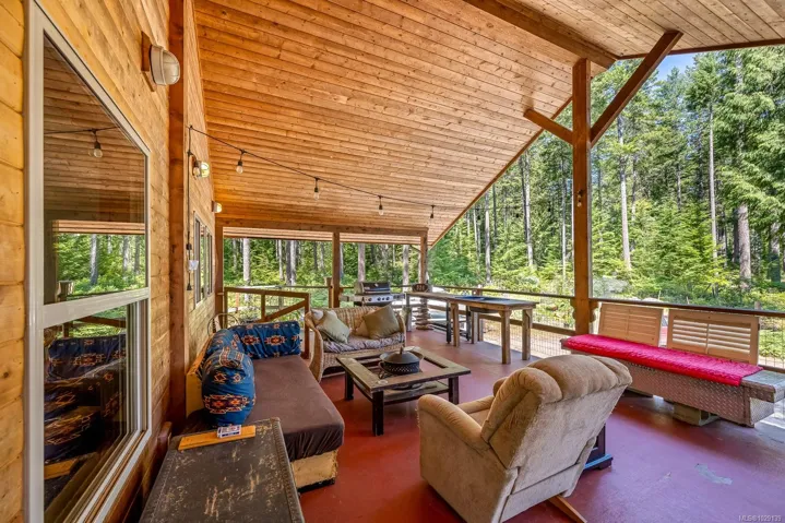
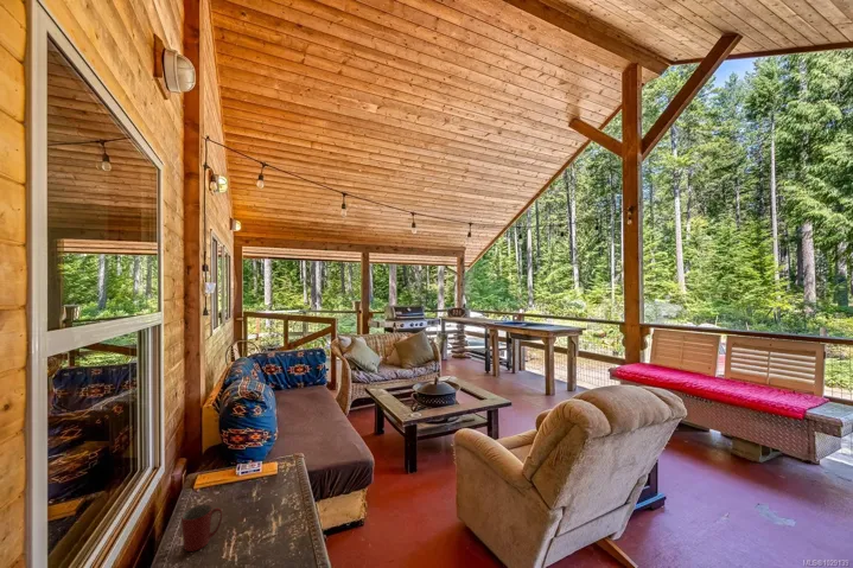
+ mug [180,503,223,553]
